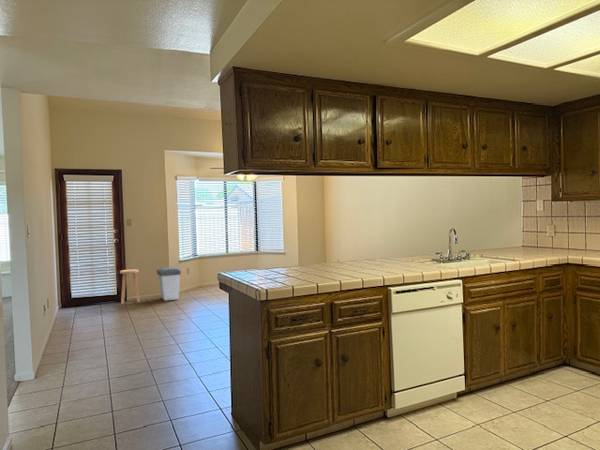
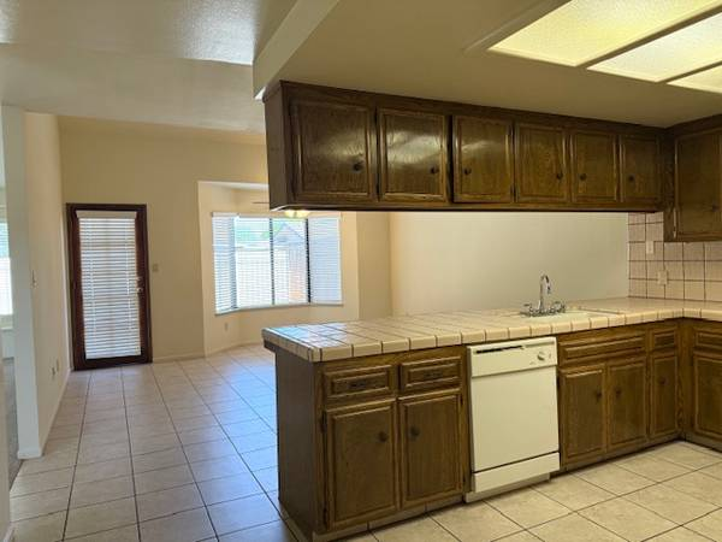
- trash can [155,266,182,302]
- stool [119,268,141,305]
